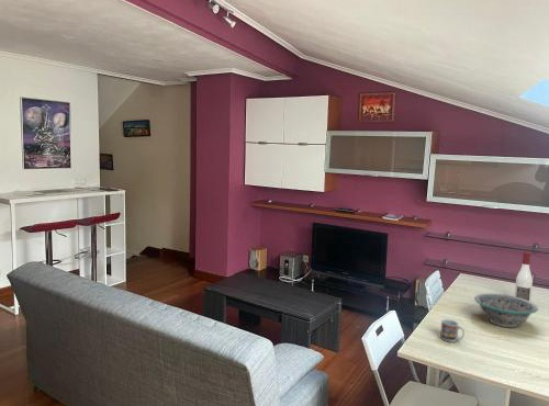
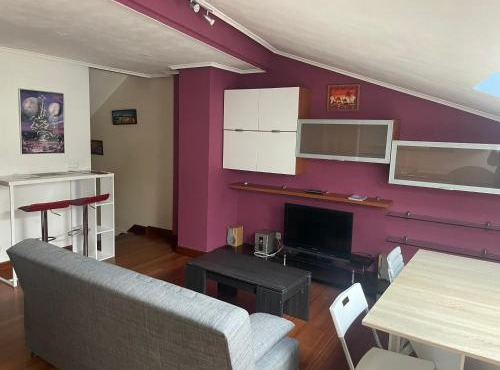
- alcohol [514,251,534,303]
- decorative bowl [473,293,539,328]
- cup [439,318,466,343]
